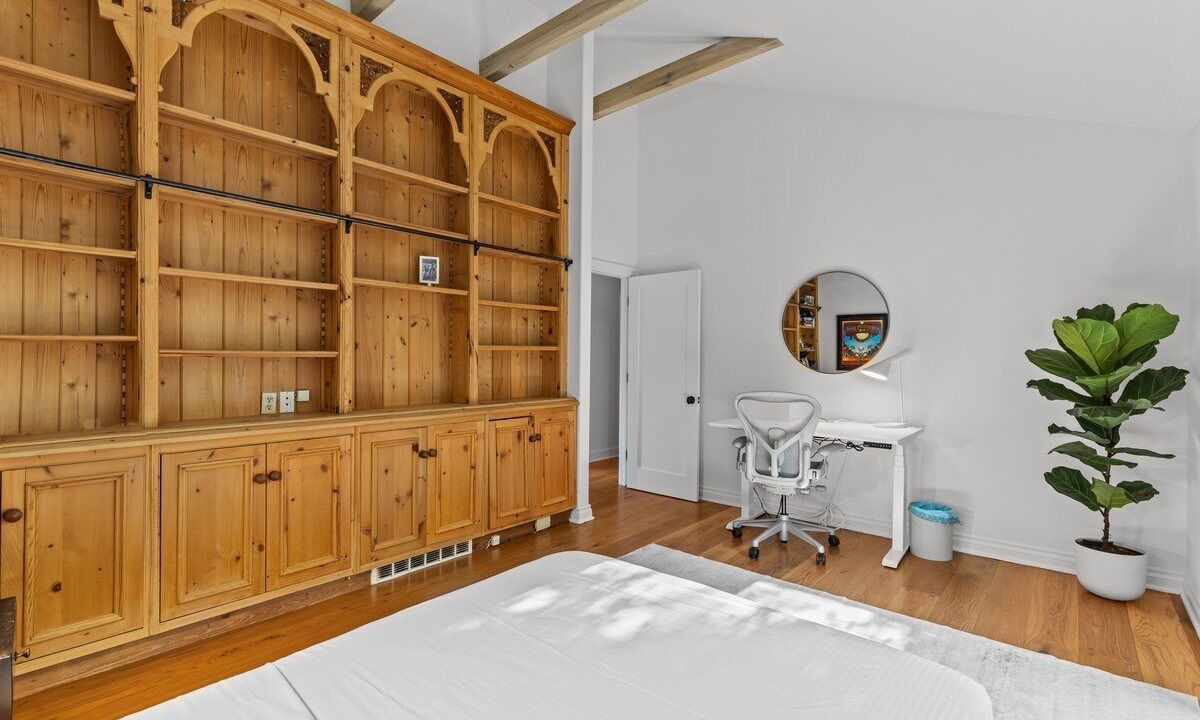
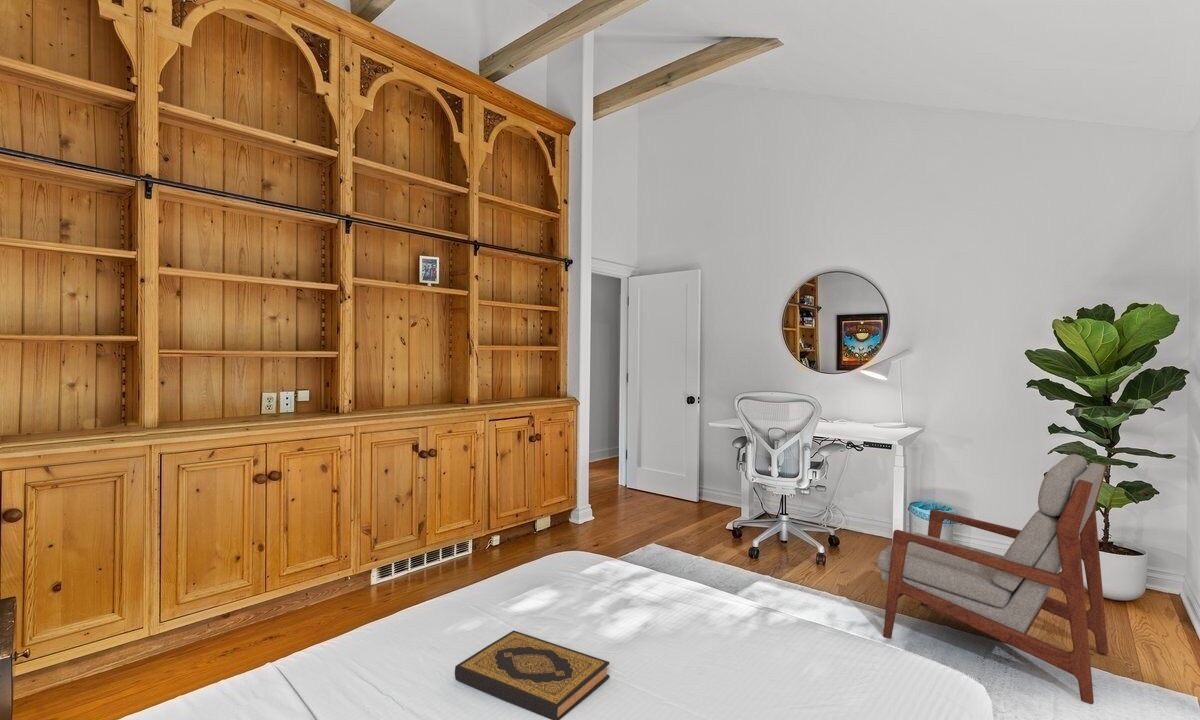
+ armchair [876,453,1109,705]
+ hardback book [454,629,611,720]
